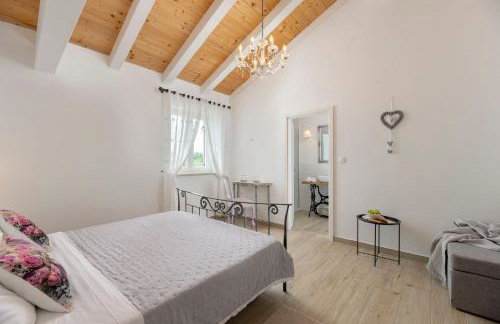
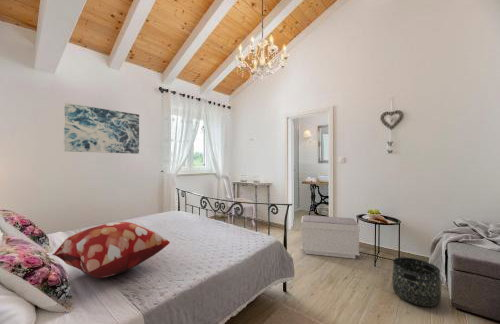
+ decorative pillow [52,221,171,278]
+ basket [391,256,442,308]
+ bench [300,214,361,260]
+ wall art [63,102,140,155]
